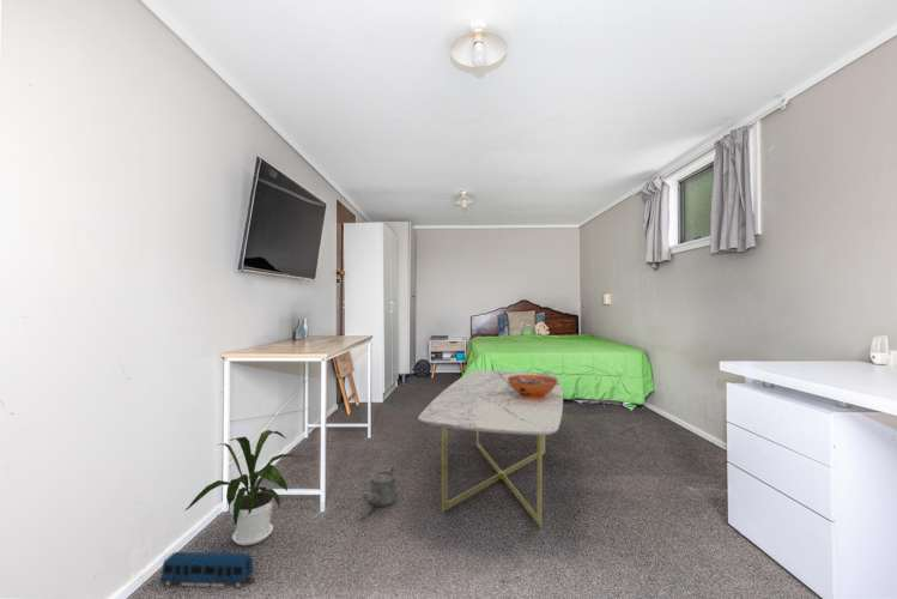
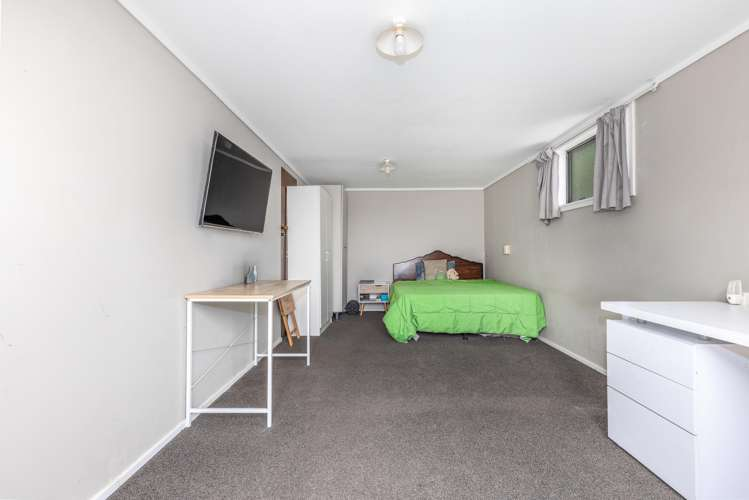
- house plant [184,429,298,546]
- toy train [160,551,255,589]
- decorative bowl [508,375,557,399]
- coffee table [417,369,564,528]
- watering can [362,465,396,508]
